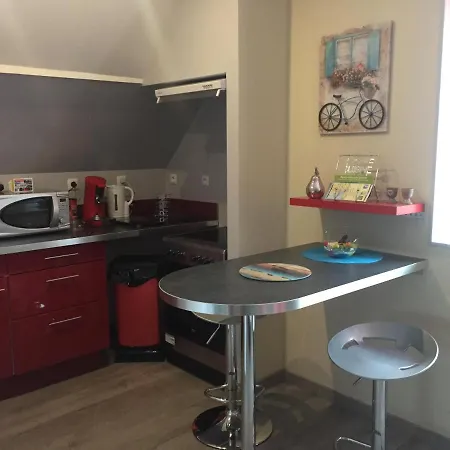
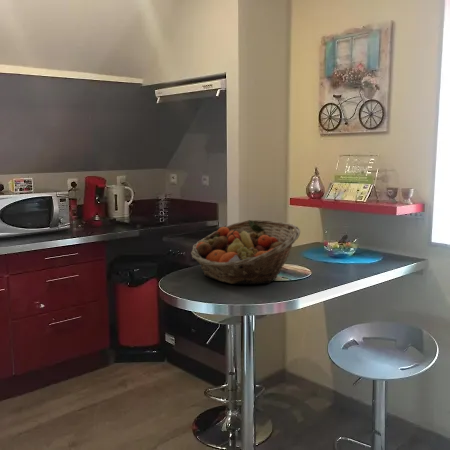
+ fruit basket [190,219,301,285]
